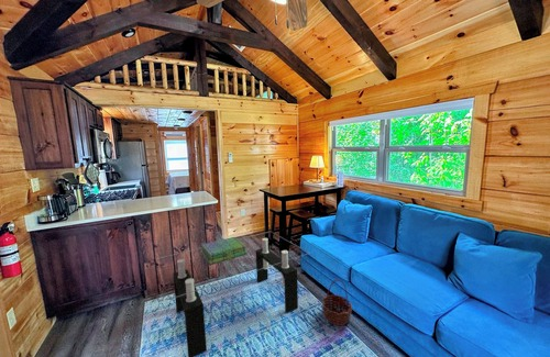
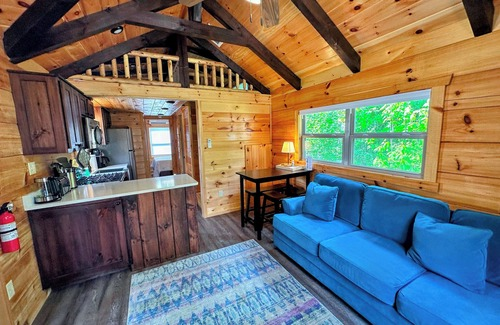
- coffee table [160,231,309,357]
- stack of books [199,236,249,267]
- basket [321,278,353,326]
